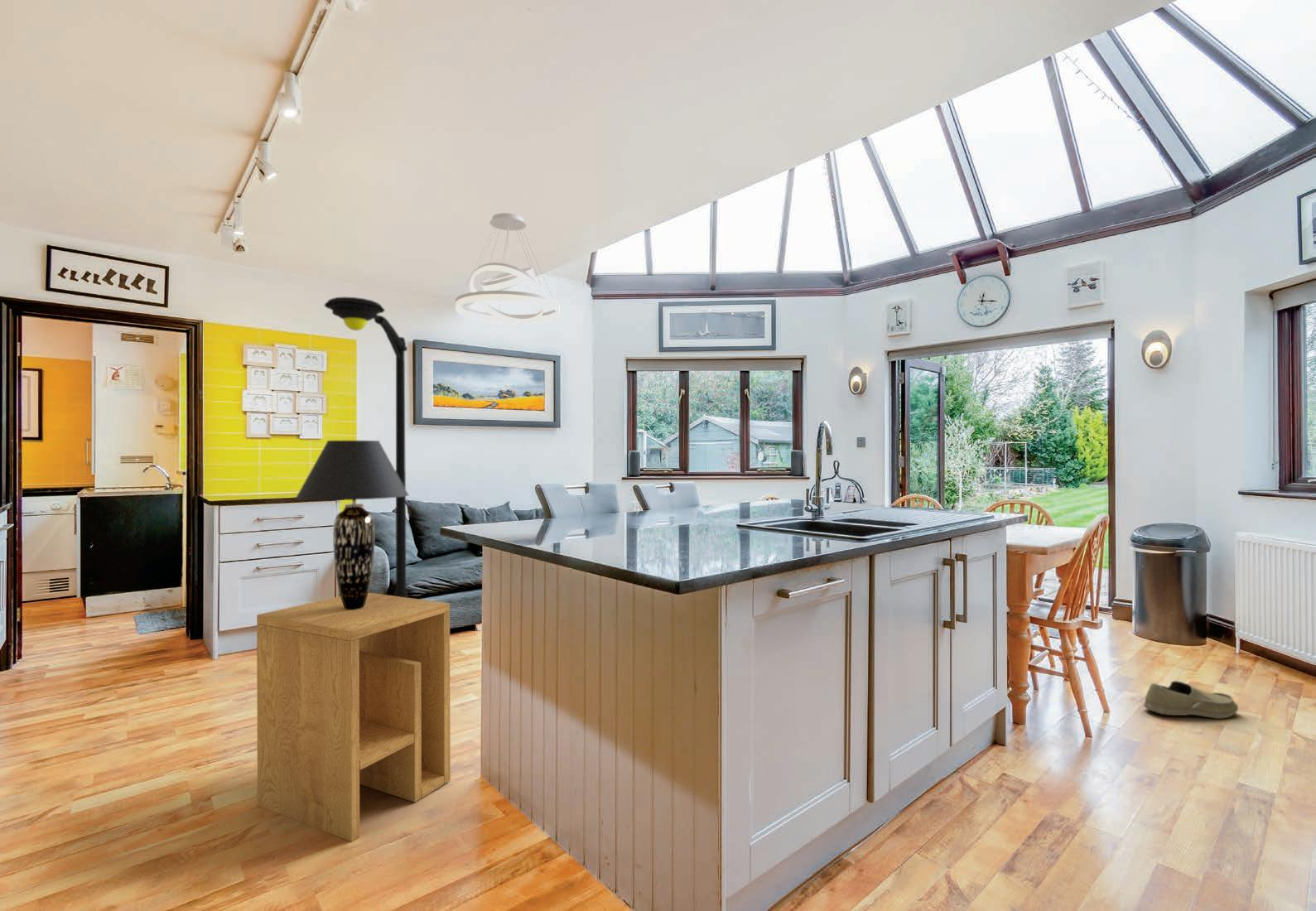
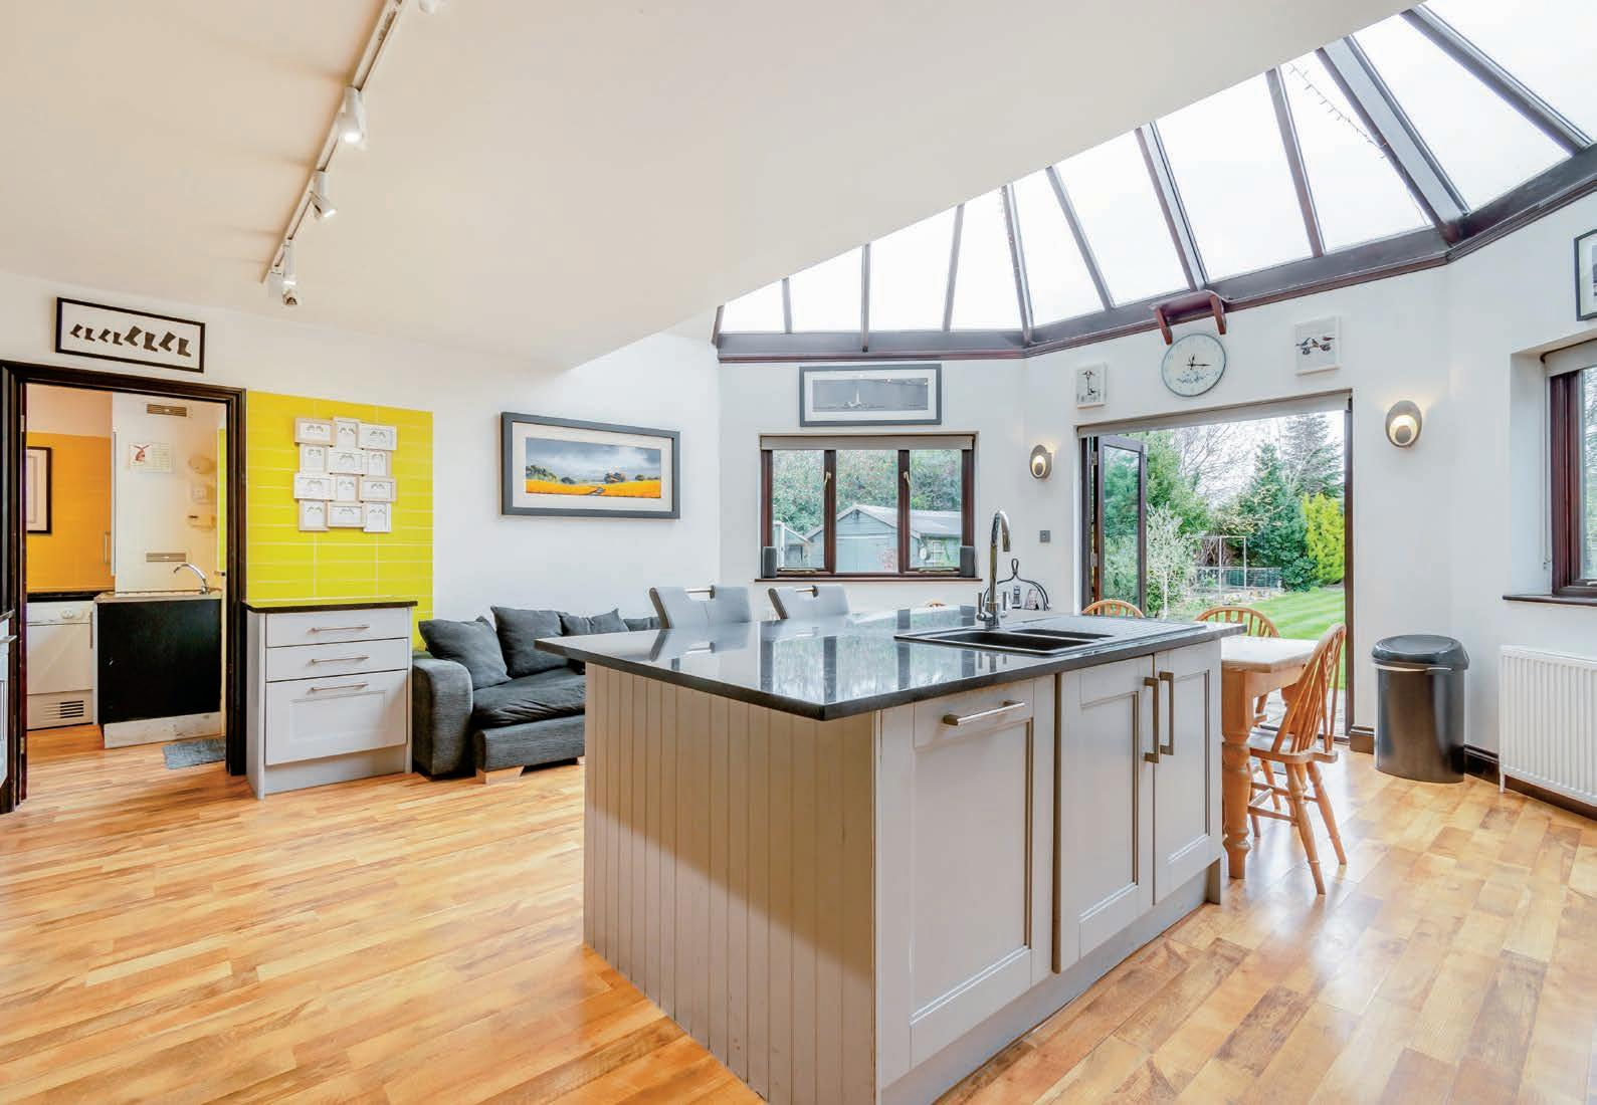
- shoe [1143,680,1239,720]
- floor lamp [323,296,408,598]
- pendant light [455,212,560,325]
- side table [256,592,451,842]
- table lamp [294,440,410,610]
